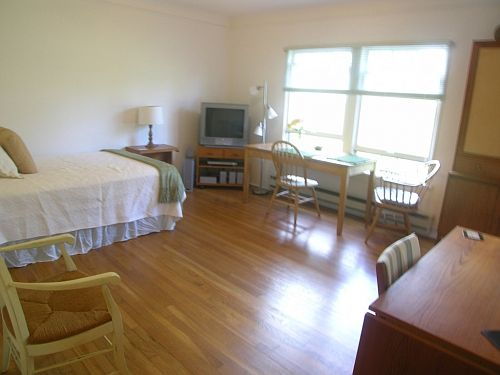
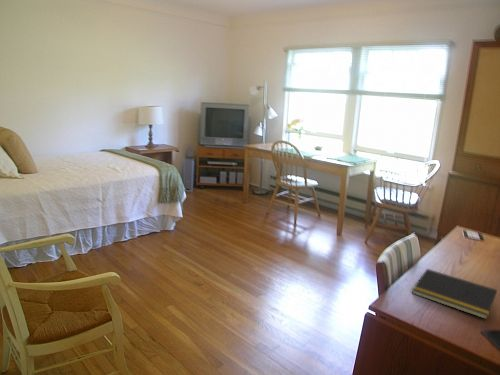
+ notepad [411,268,498,320]
